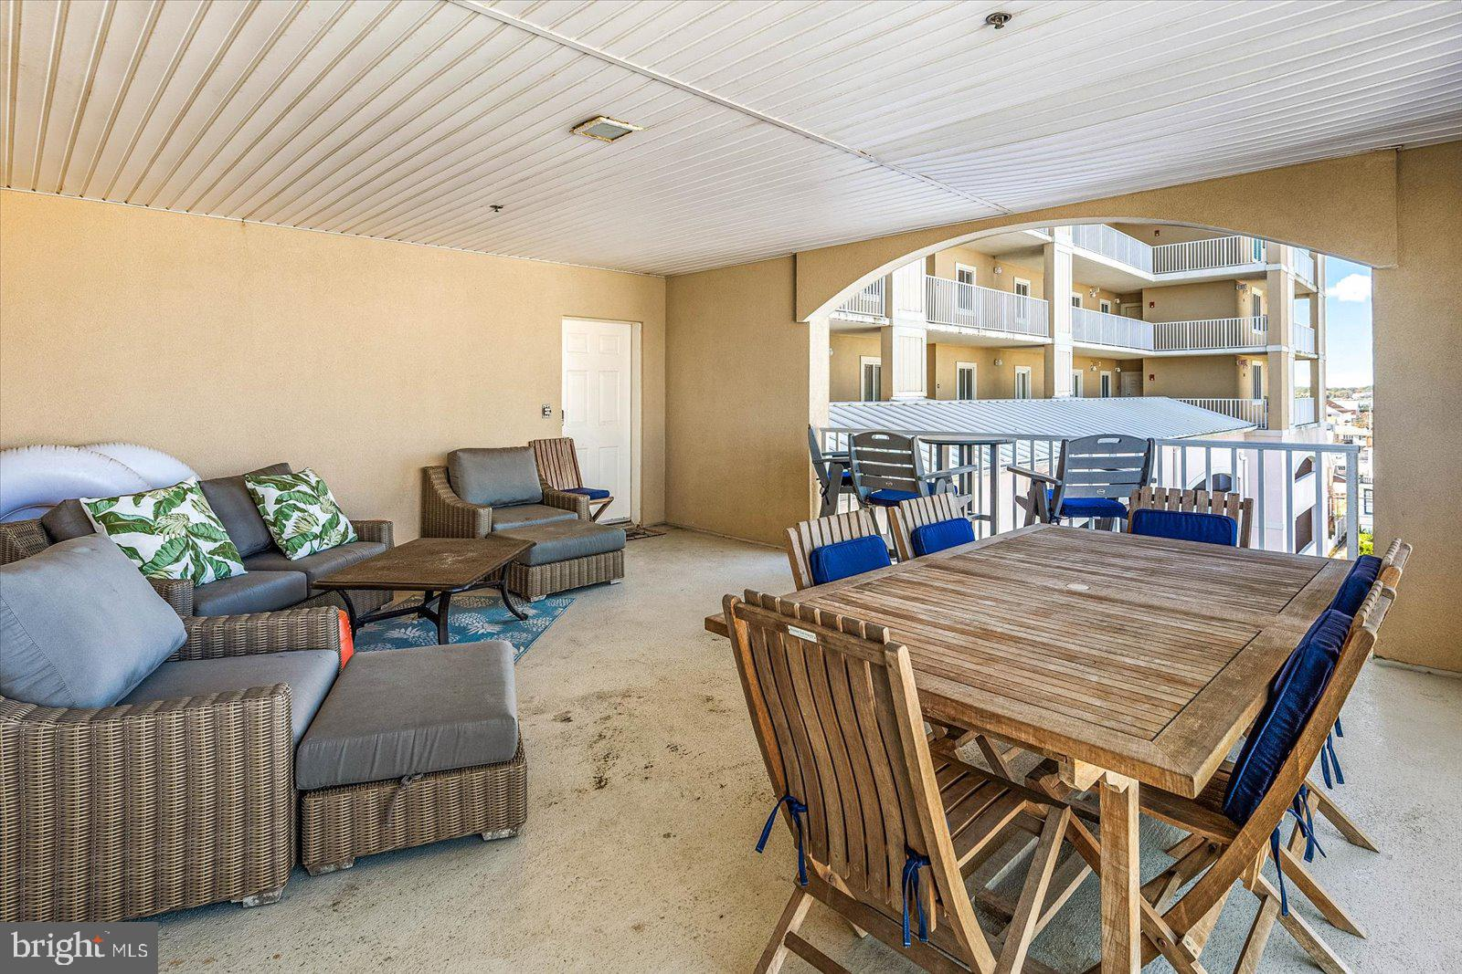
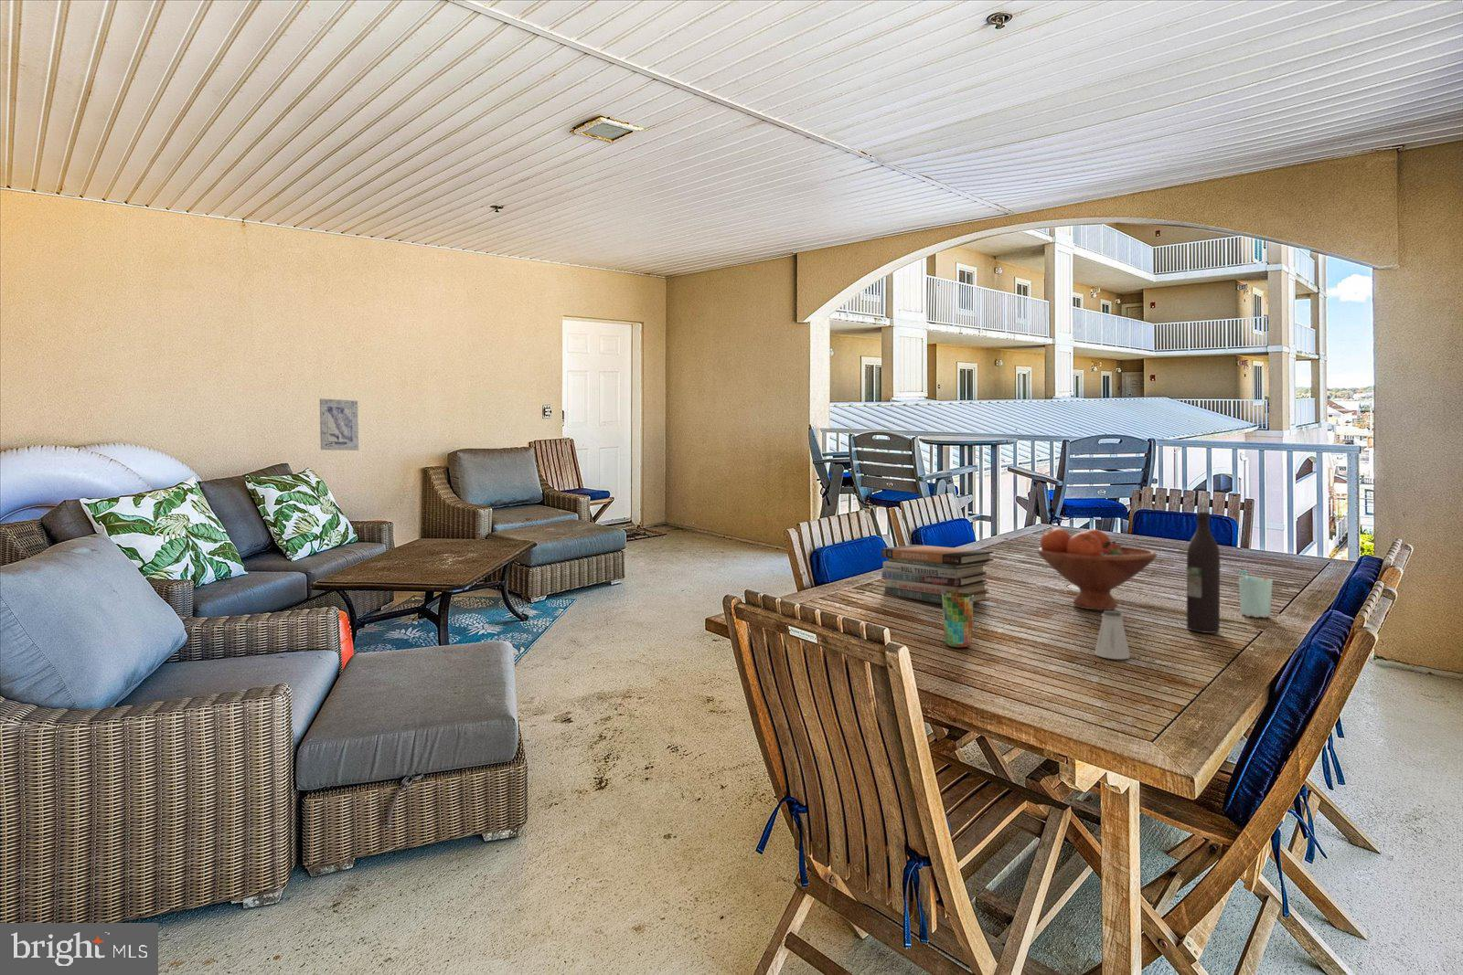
+ wine bottle [1185,510,1220,634]
+ fruit bowl [1036,528,1157,612]
+ cup [1238,569,1274,619]
+ saltshaker [1094,609,1131,659]
+ cup [942,593,974,647]
+ book stack [881,544,994,605]
+ wall art [319,397,359,452]
